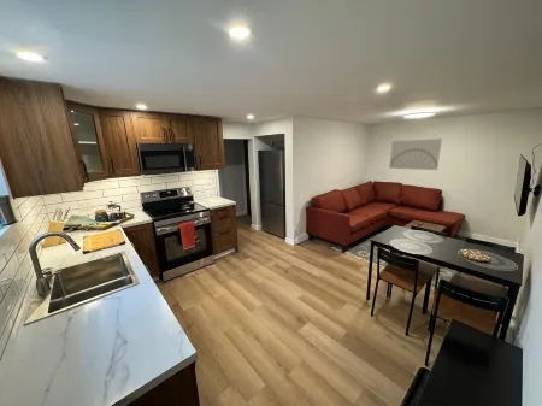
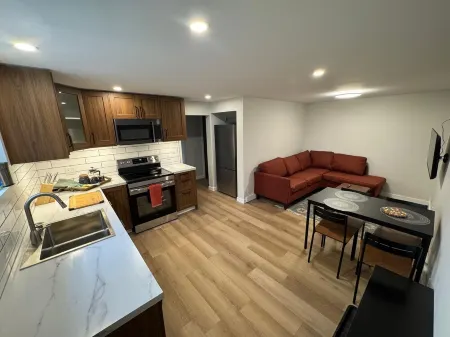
- wall art [388,137,443,171]
